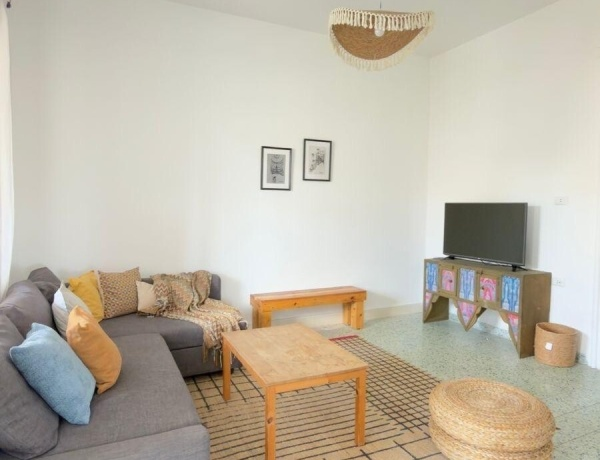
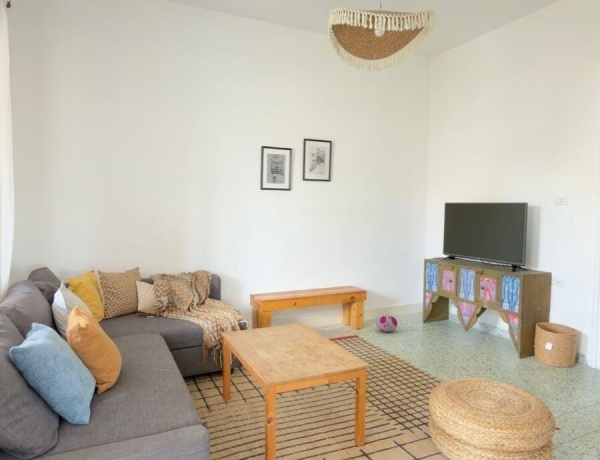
+ plush toy [375,314,398,334]
